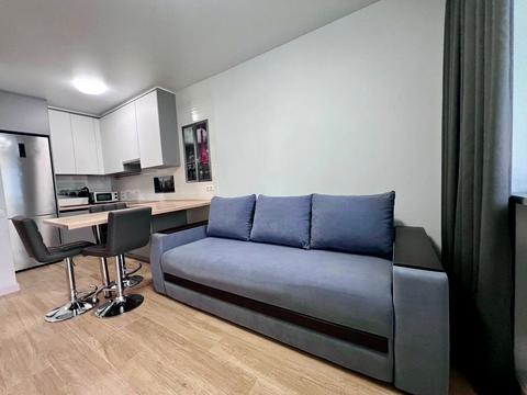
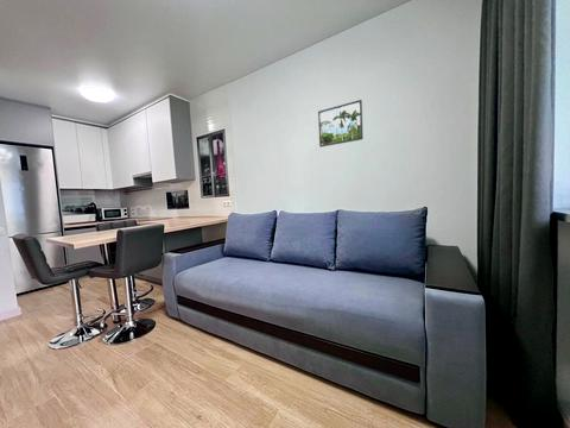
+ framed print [317,99,365,149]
